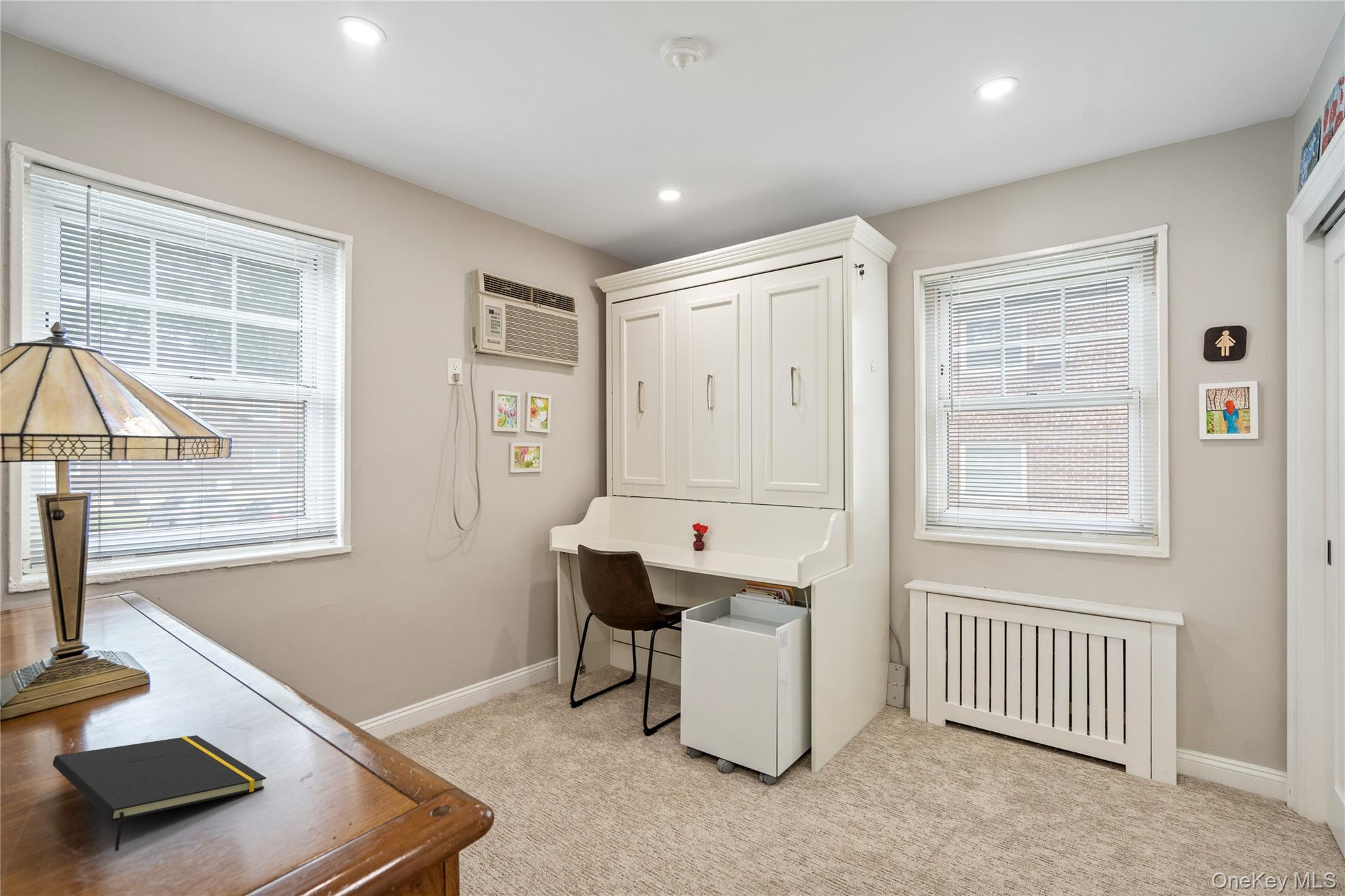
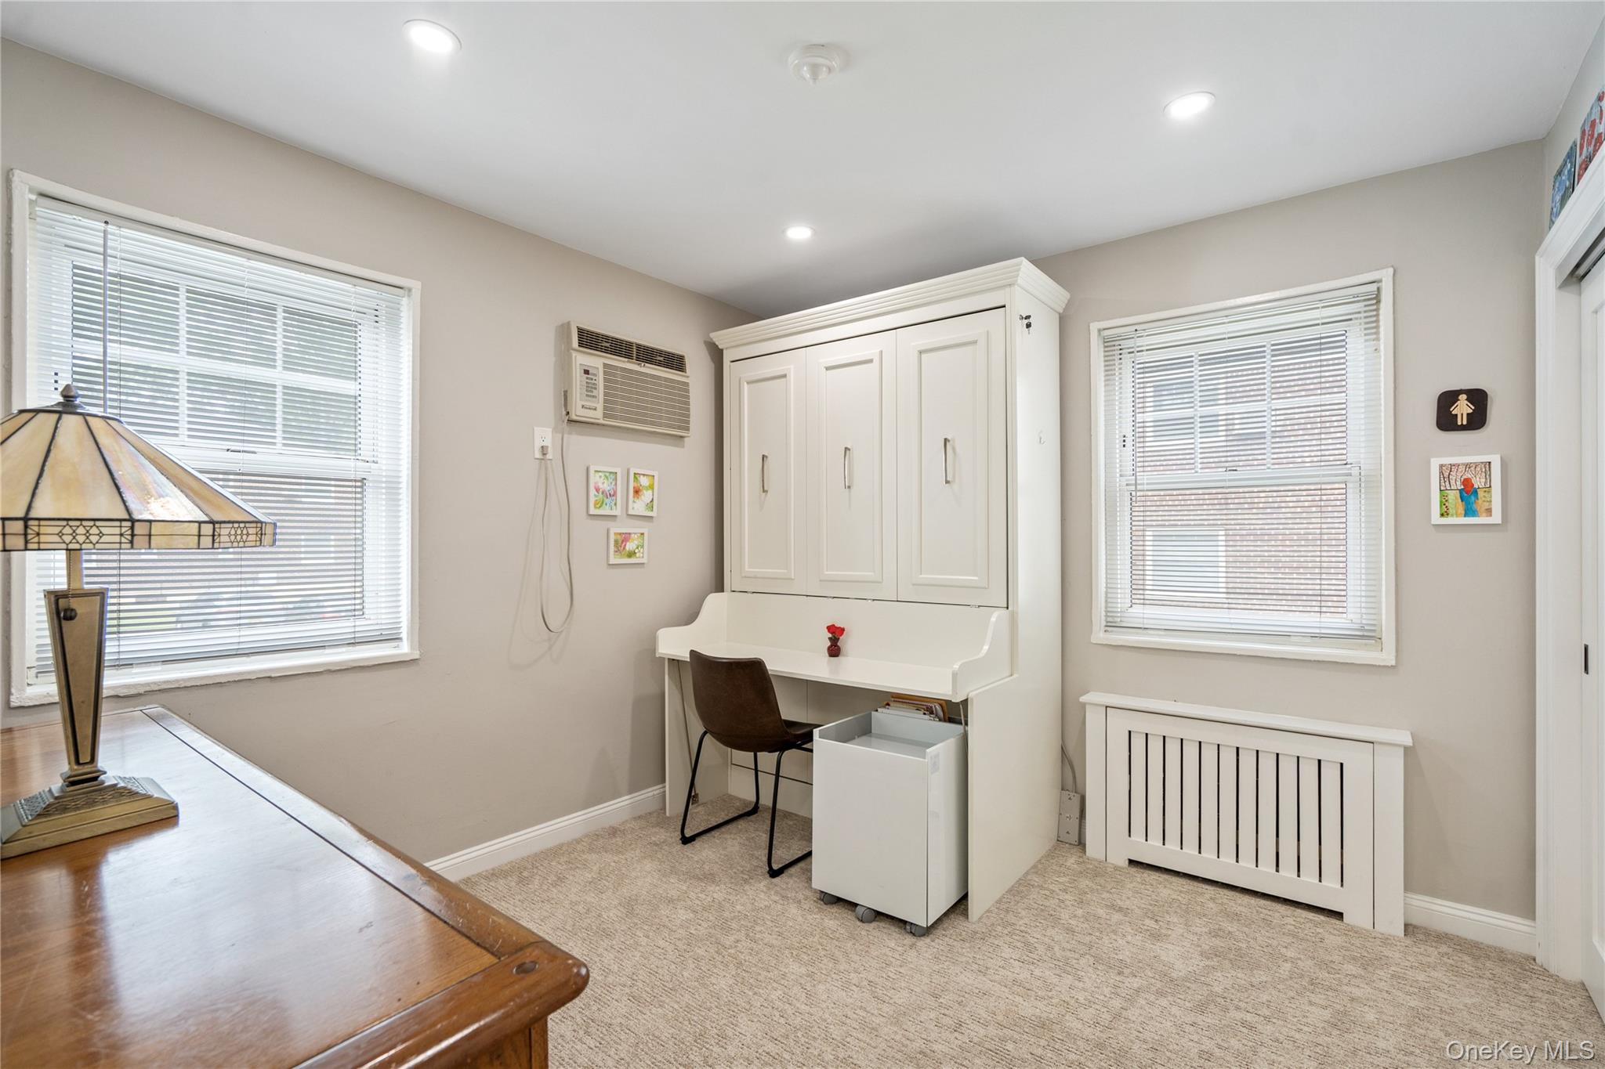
- notepad [53,735,267,852]
